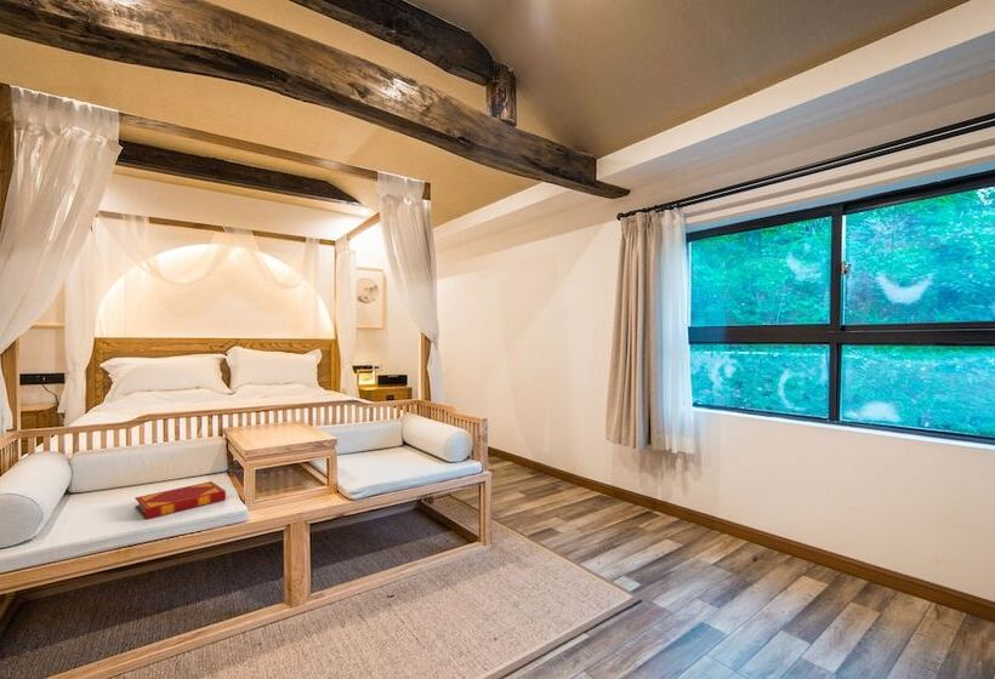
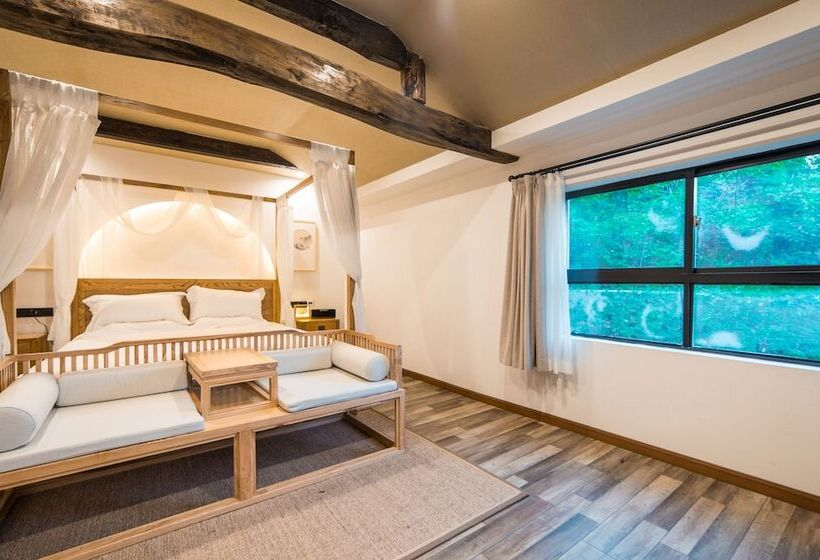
- hardback book [133,480,227,520]
